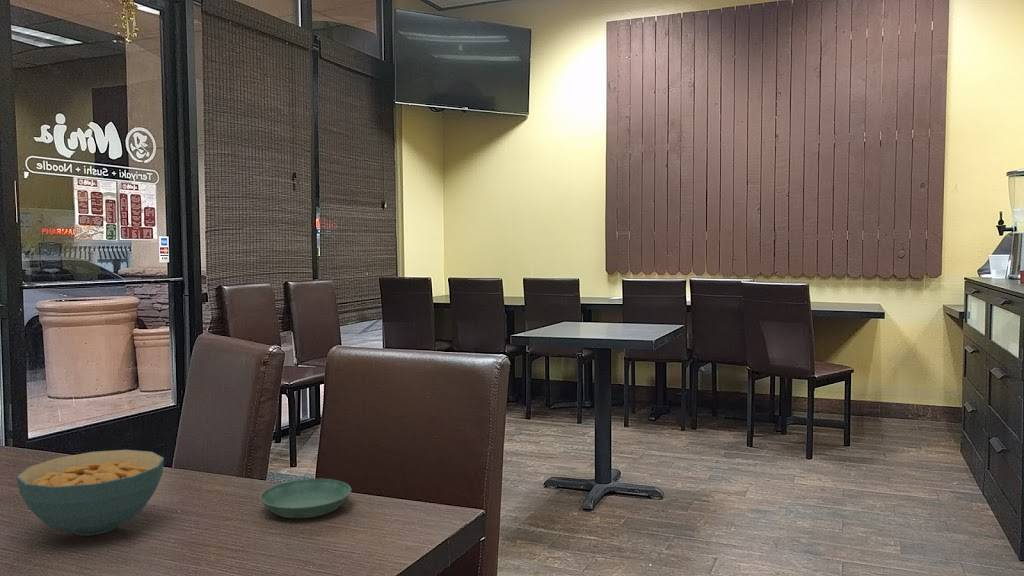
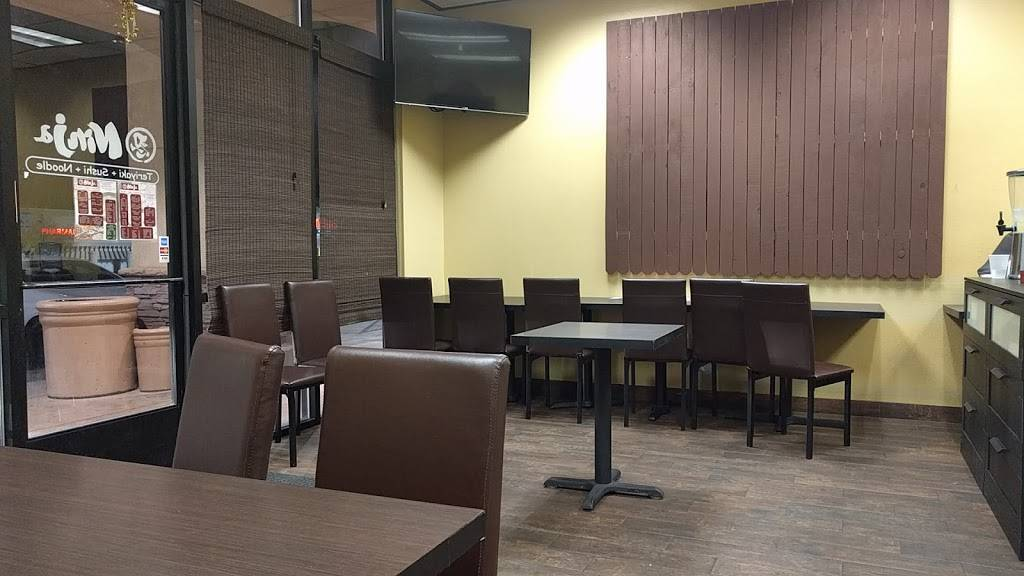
- cereal bowl [16,449,165,537]
- saucer [259,478,352,519]
